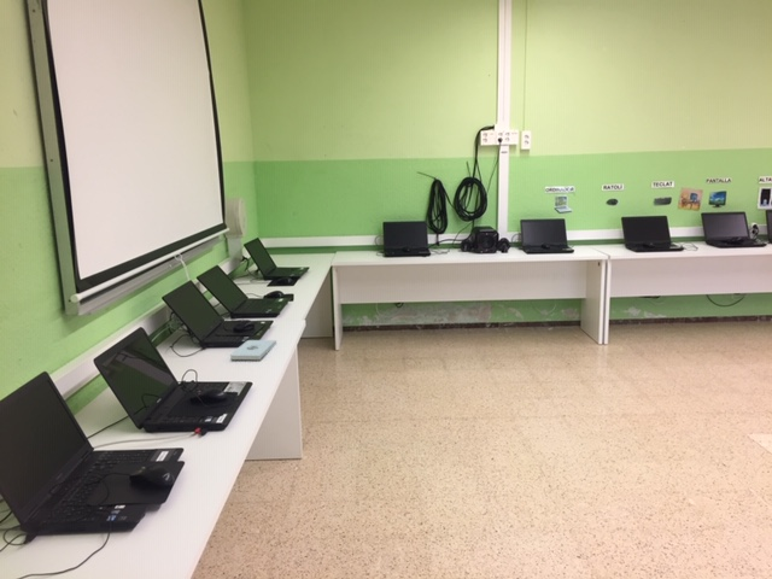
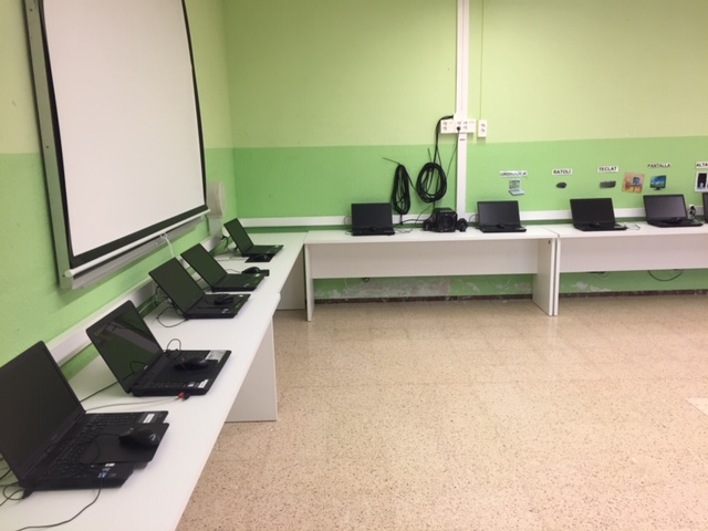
- notepad [229,339,277,361]
